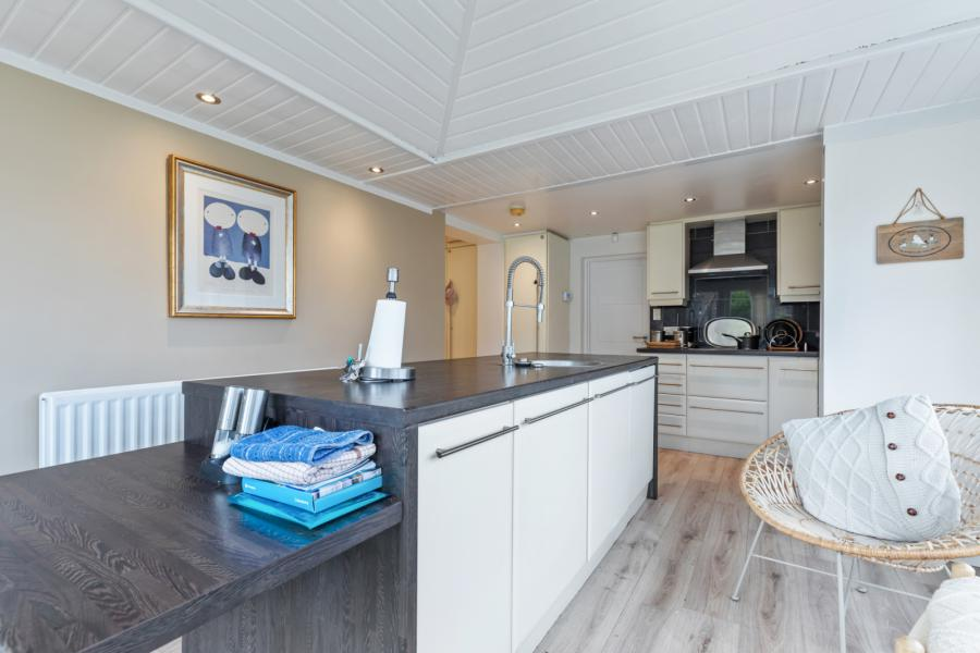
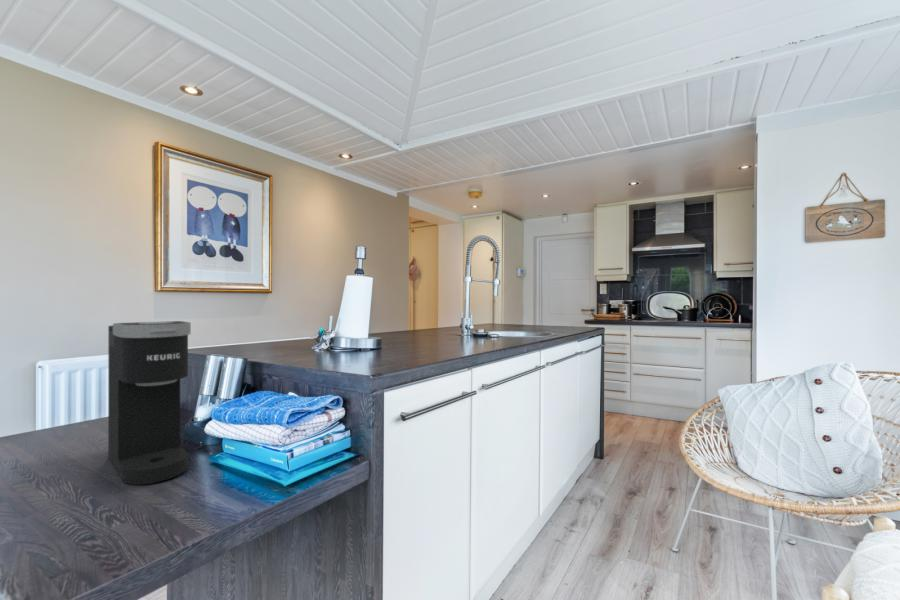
+ coffee maker [107,320,192,486]
